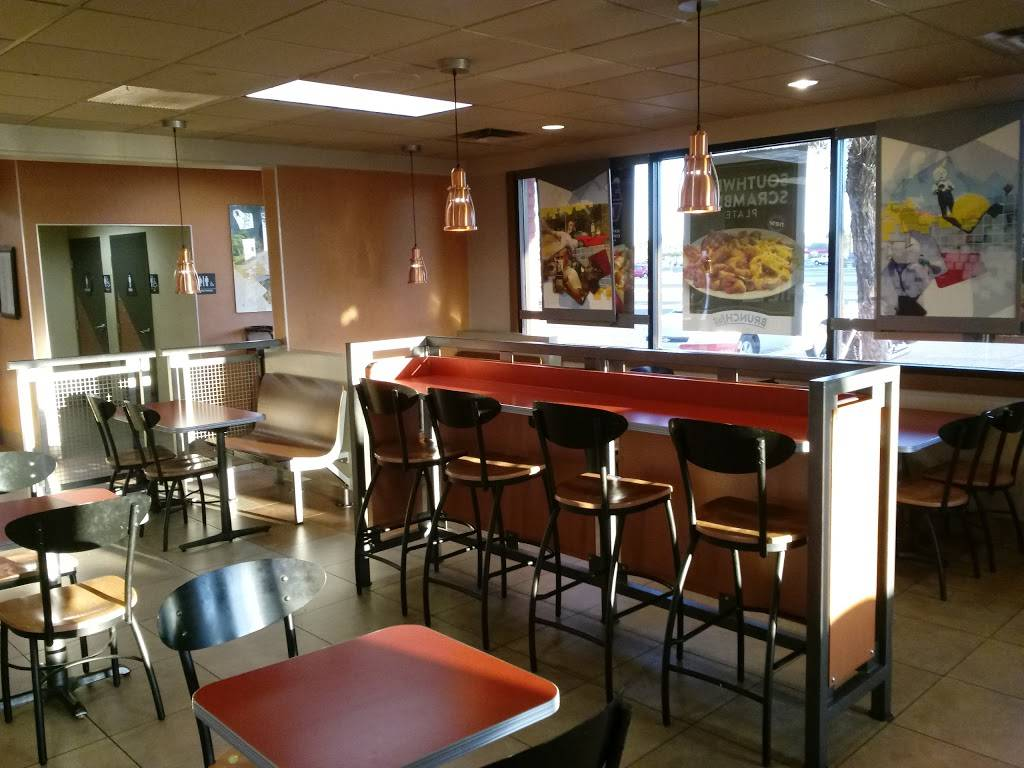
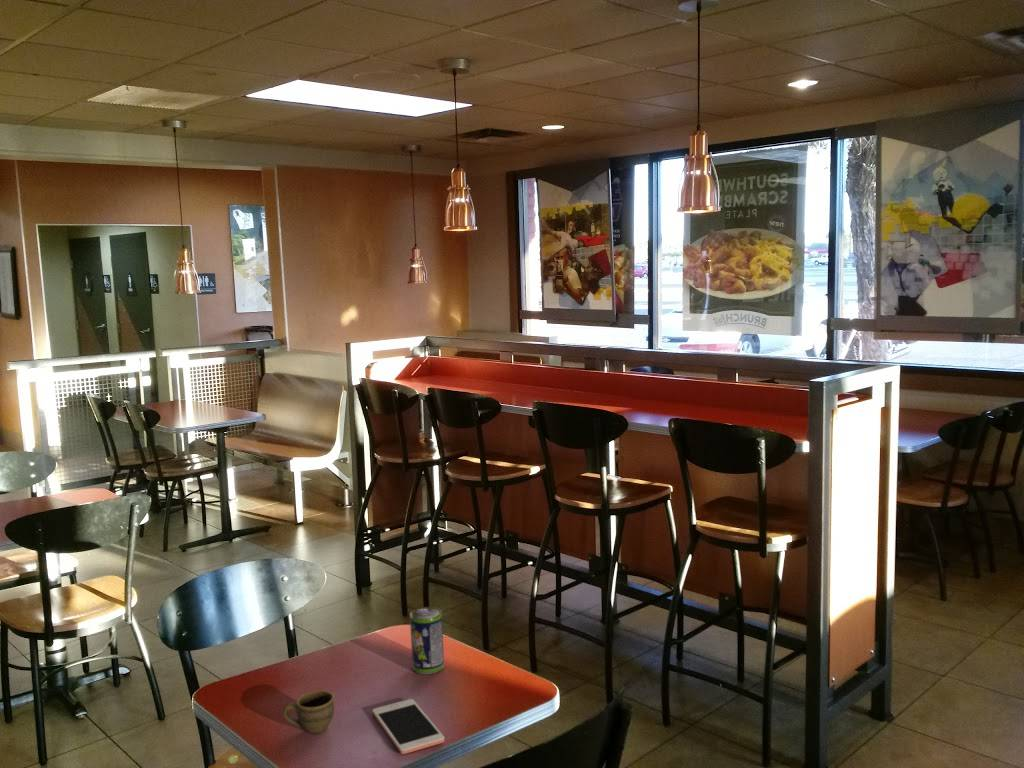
+ cell phone [371,698,445,755]
+ cup [282,690,335,734]
+ beverage can [409,606,445,675]
